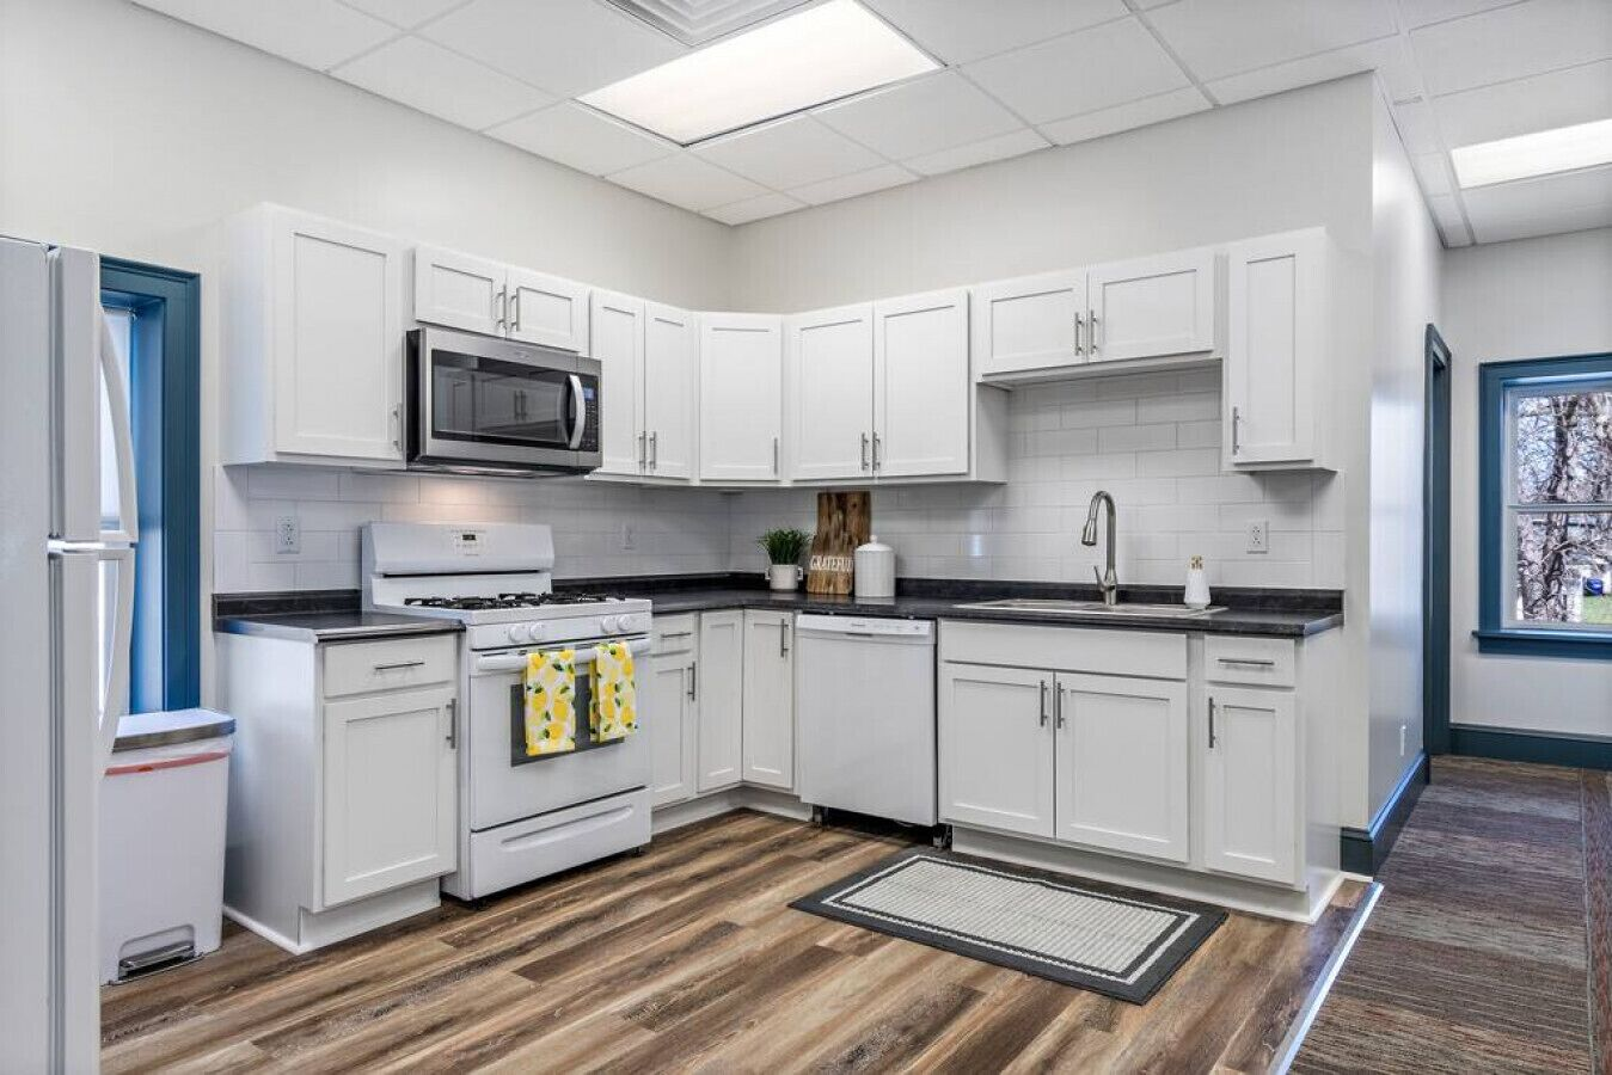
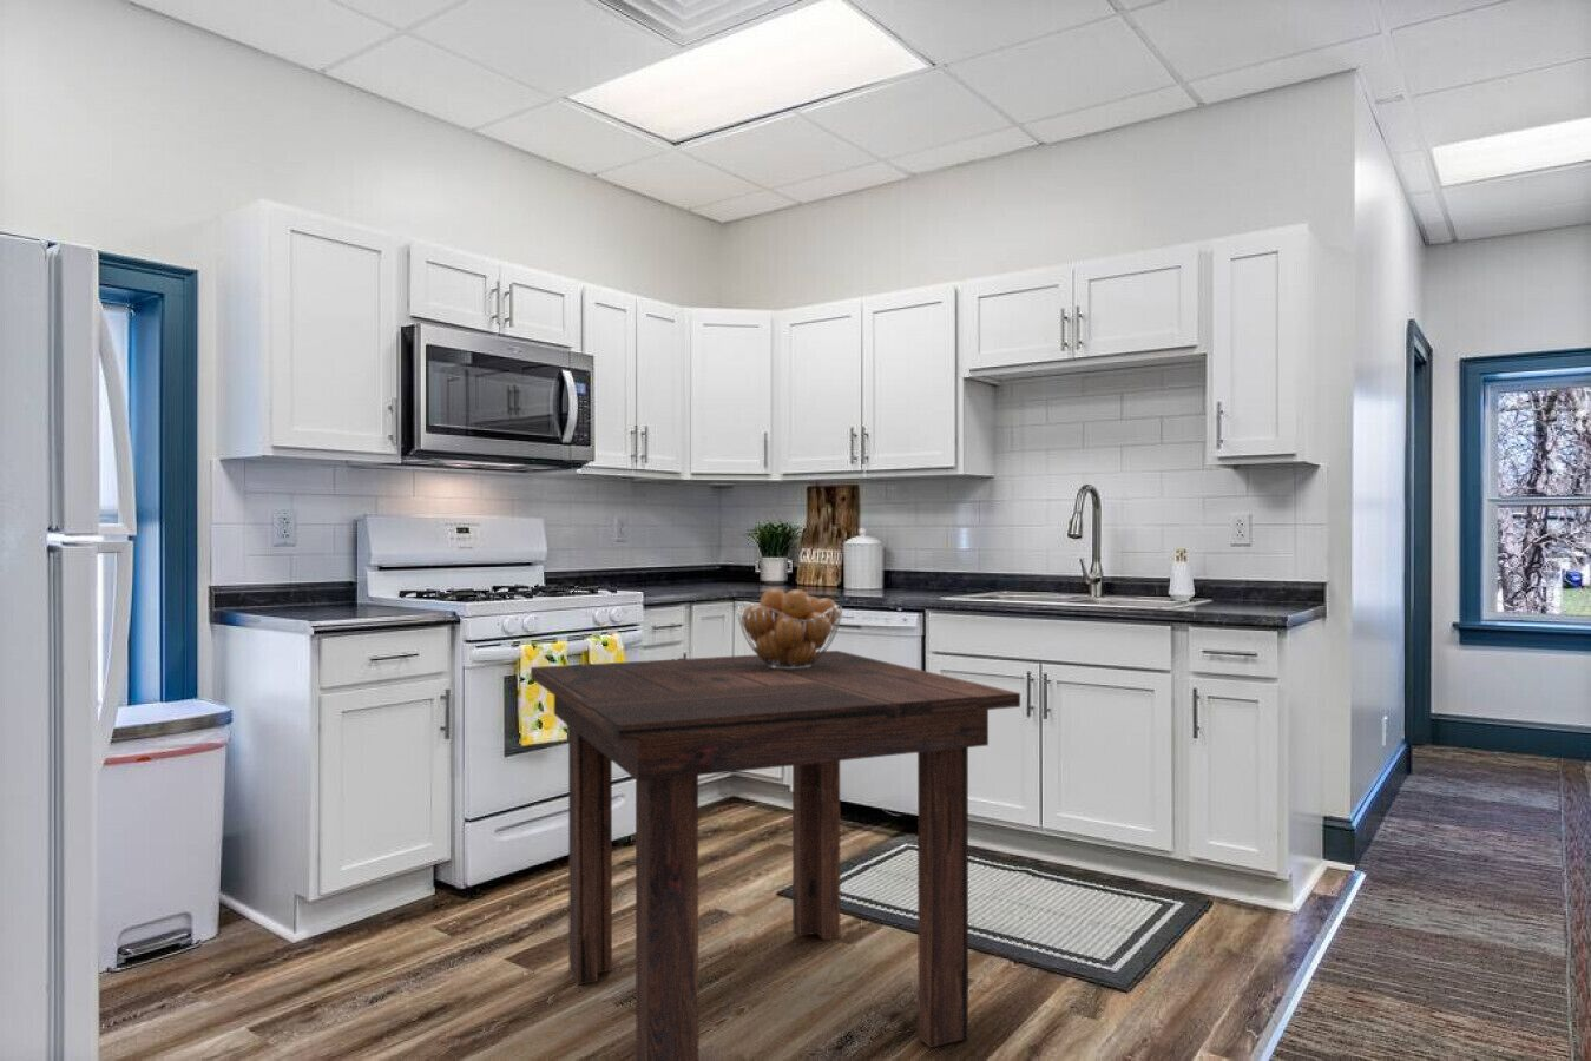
+ fruit basket [736,587,843,669]
+ dining table [530,650,1021,1061]
